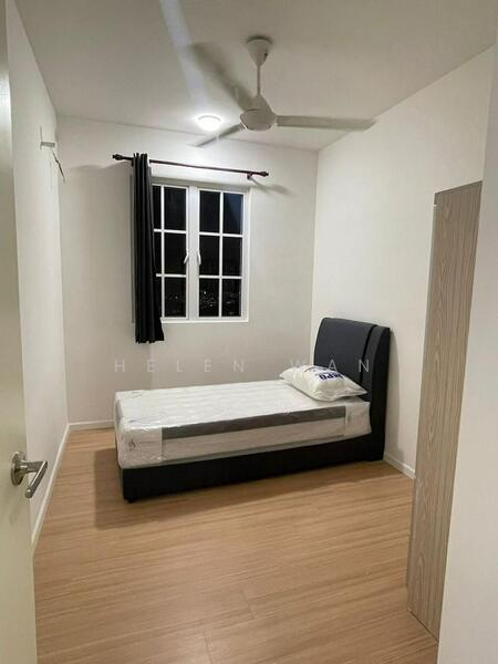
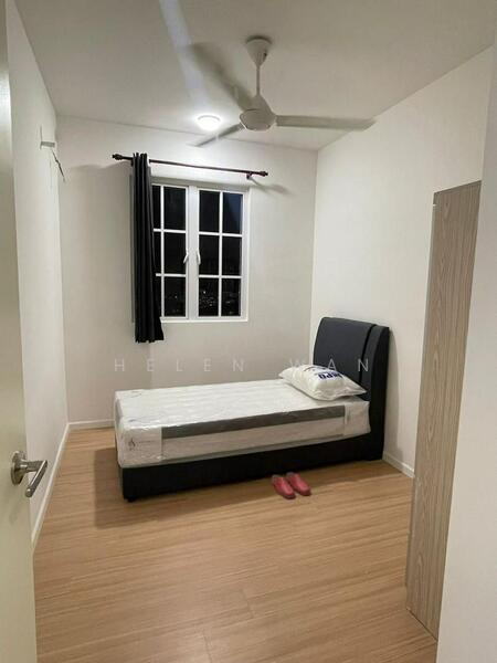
+ slippers [271,472,311,501]
